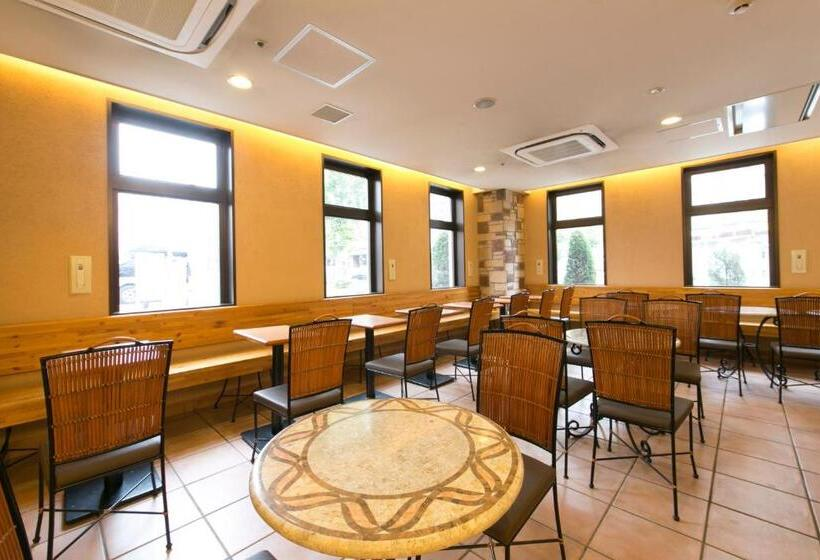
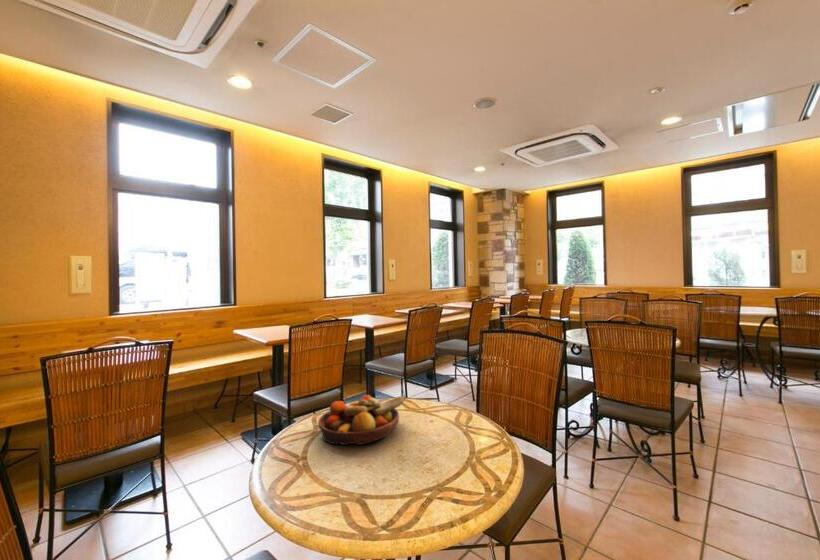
+ fruit bowl [317,394,407,446]
